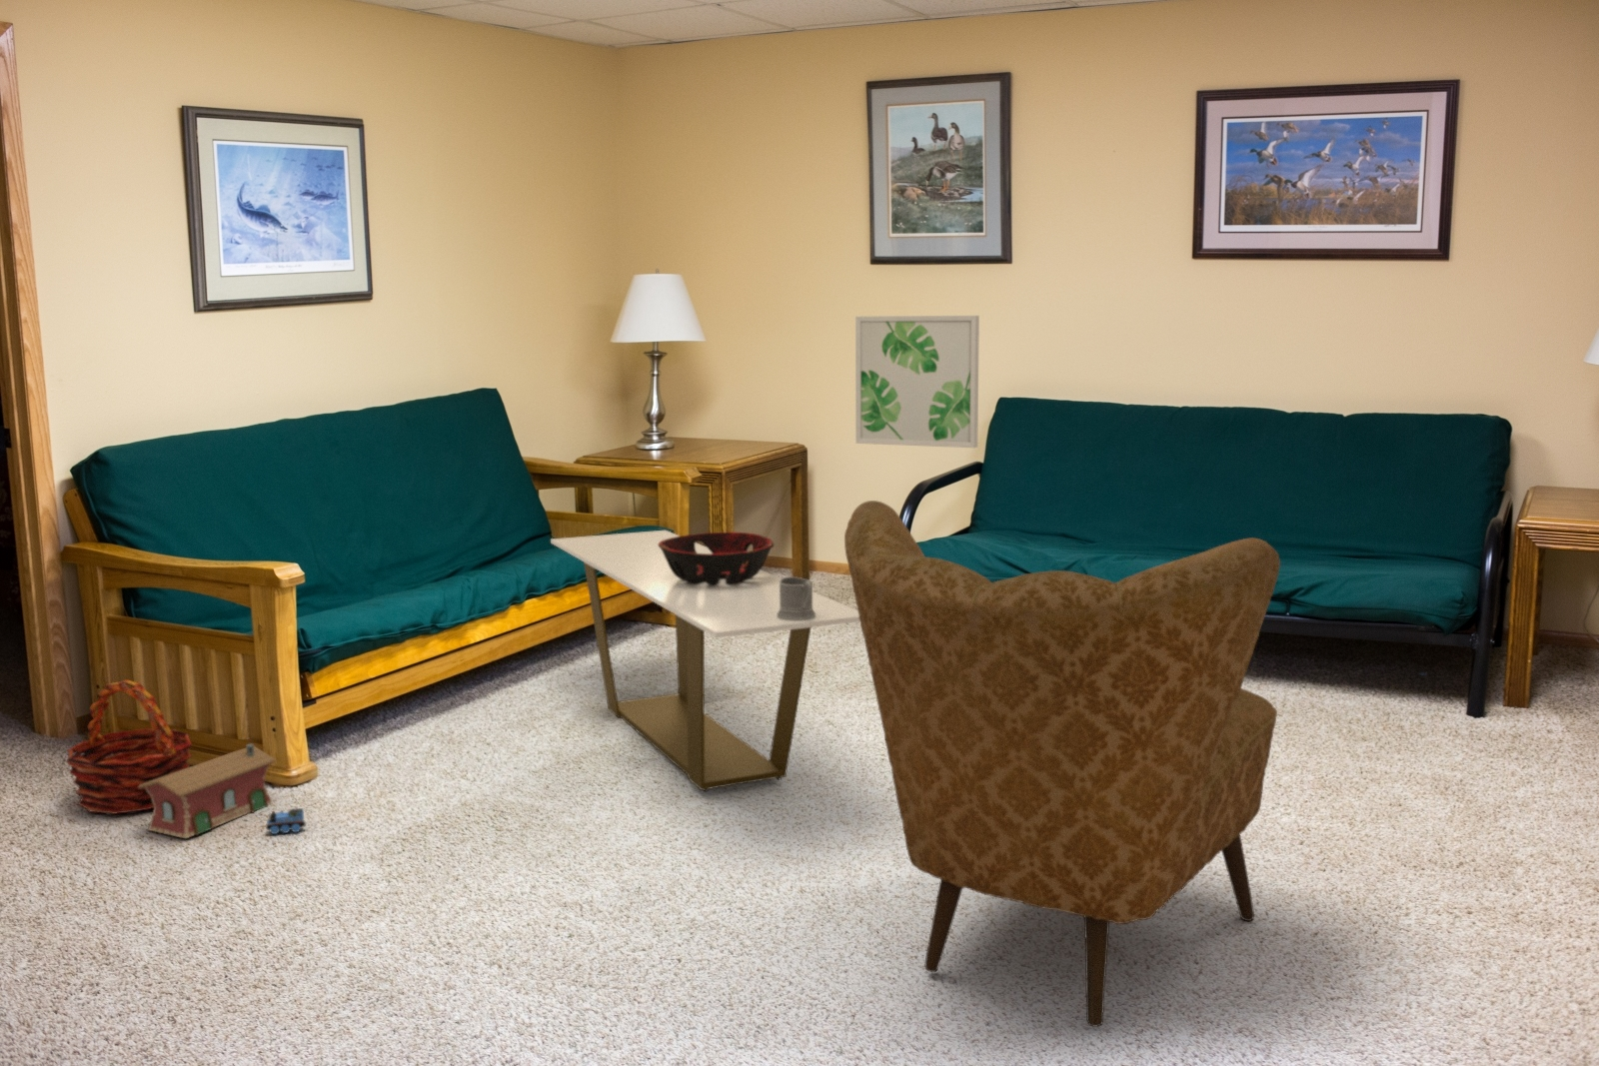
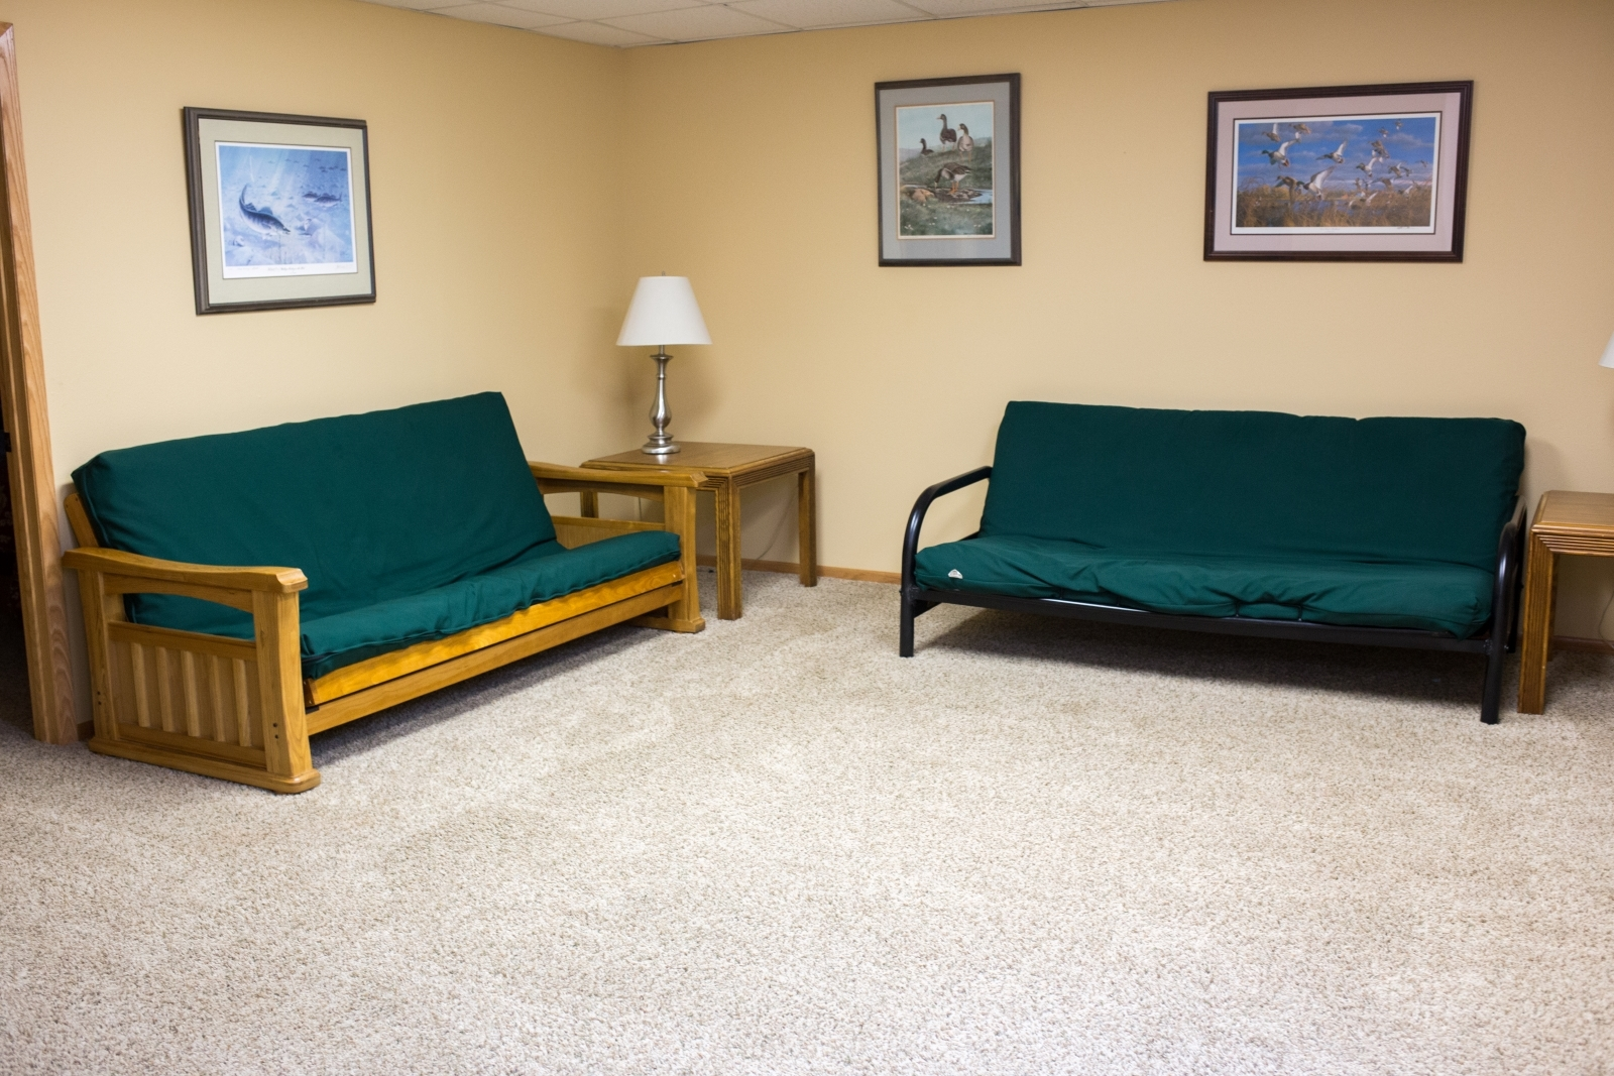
- basket [65,678,194,815]
- toy house [139,744,276,839]
- mug [778,576,815,620]
- wall art [854,315,980,449]
- coffee table [550,529,860,792]
- toy train [265,808,307,835]
- decorative bowl [659,532,776,584]
- armchair [844,500,1281,1028]
